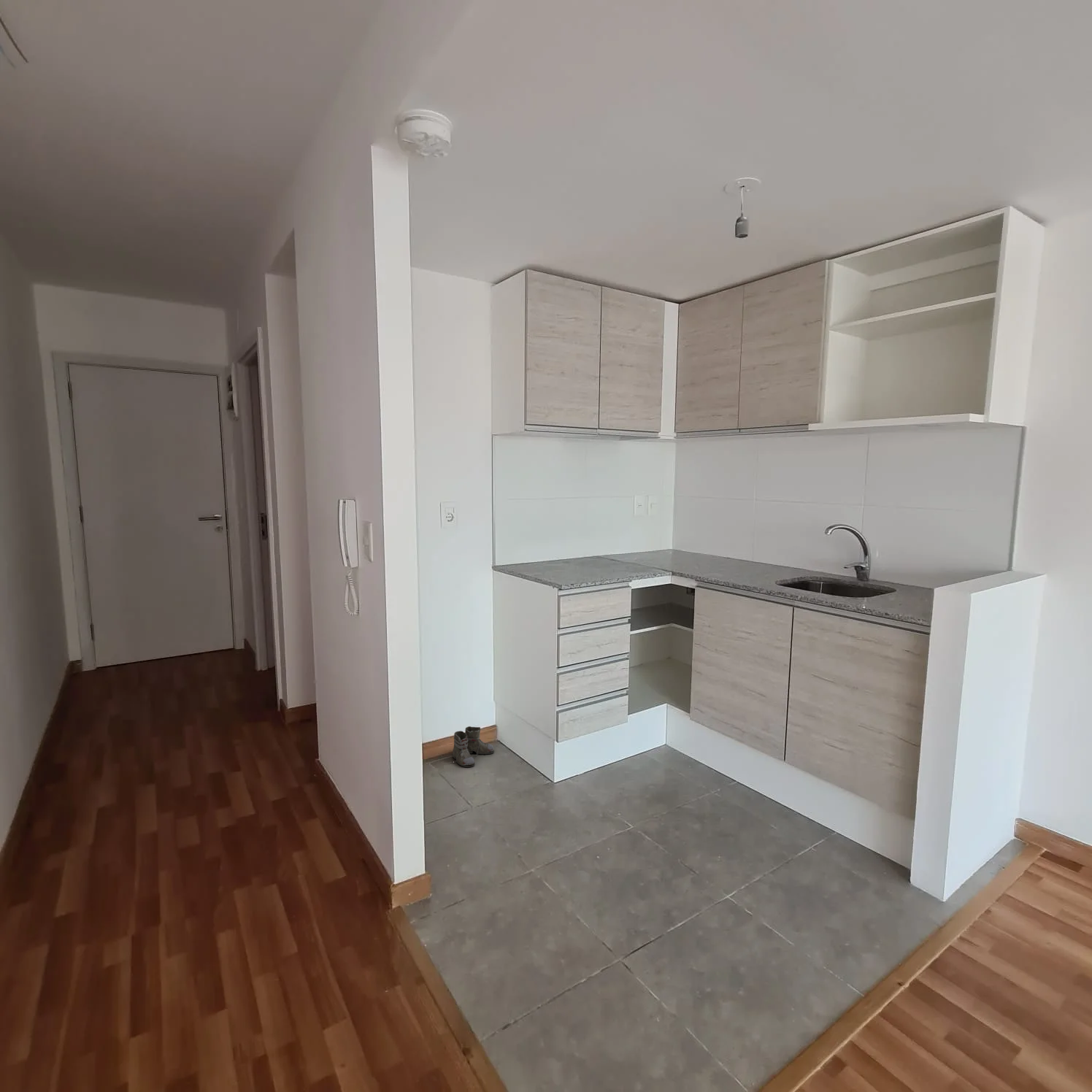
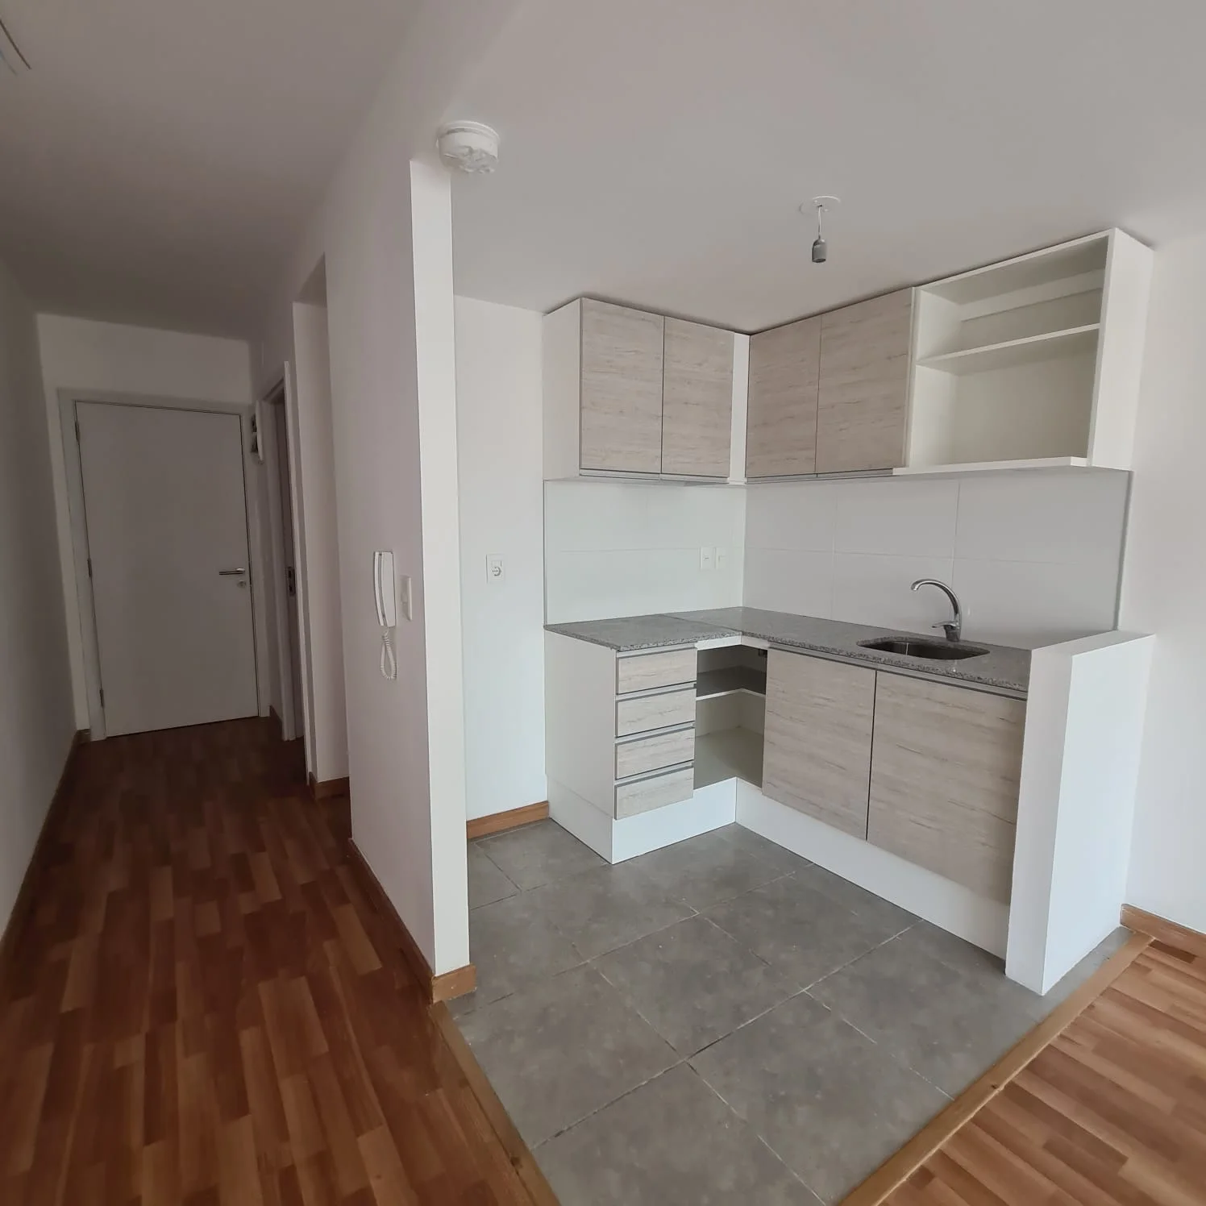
- boots [448,726,495,768]
